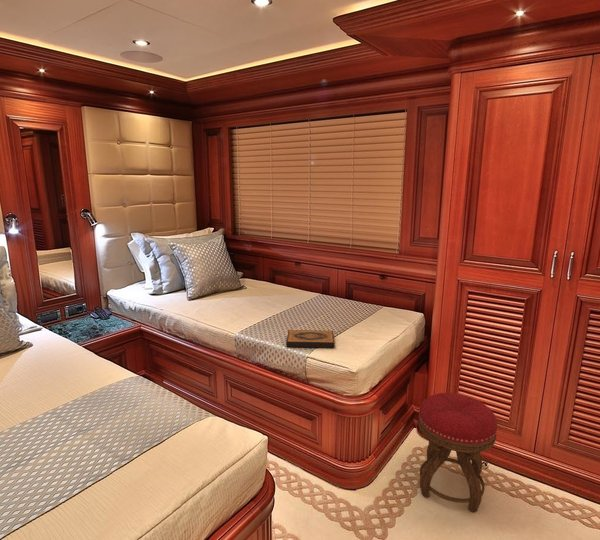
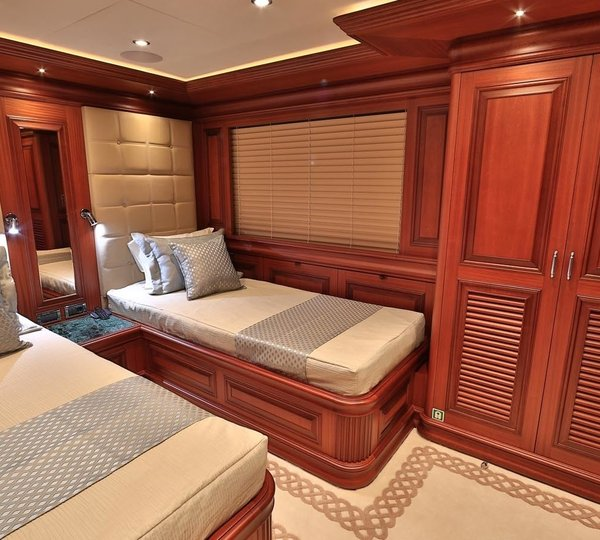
- stool [417,392,498,513]
- hardback book [285,329,335,349]
